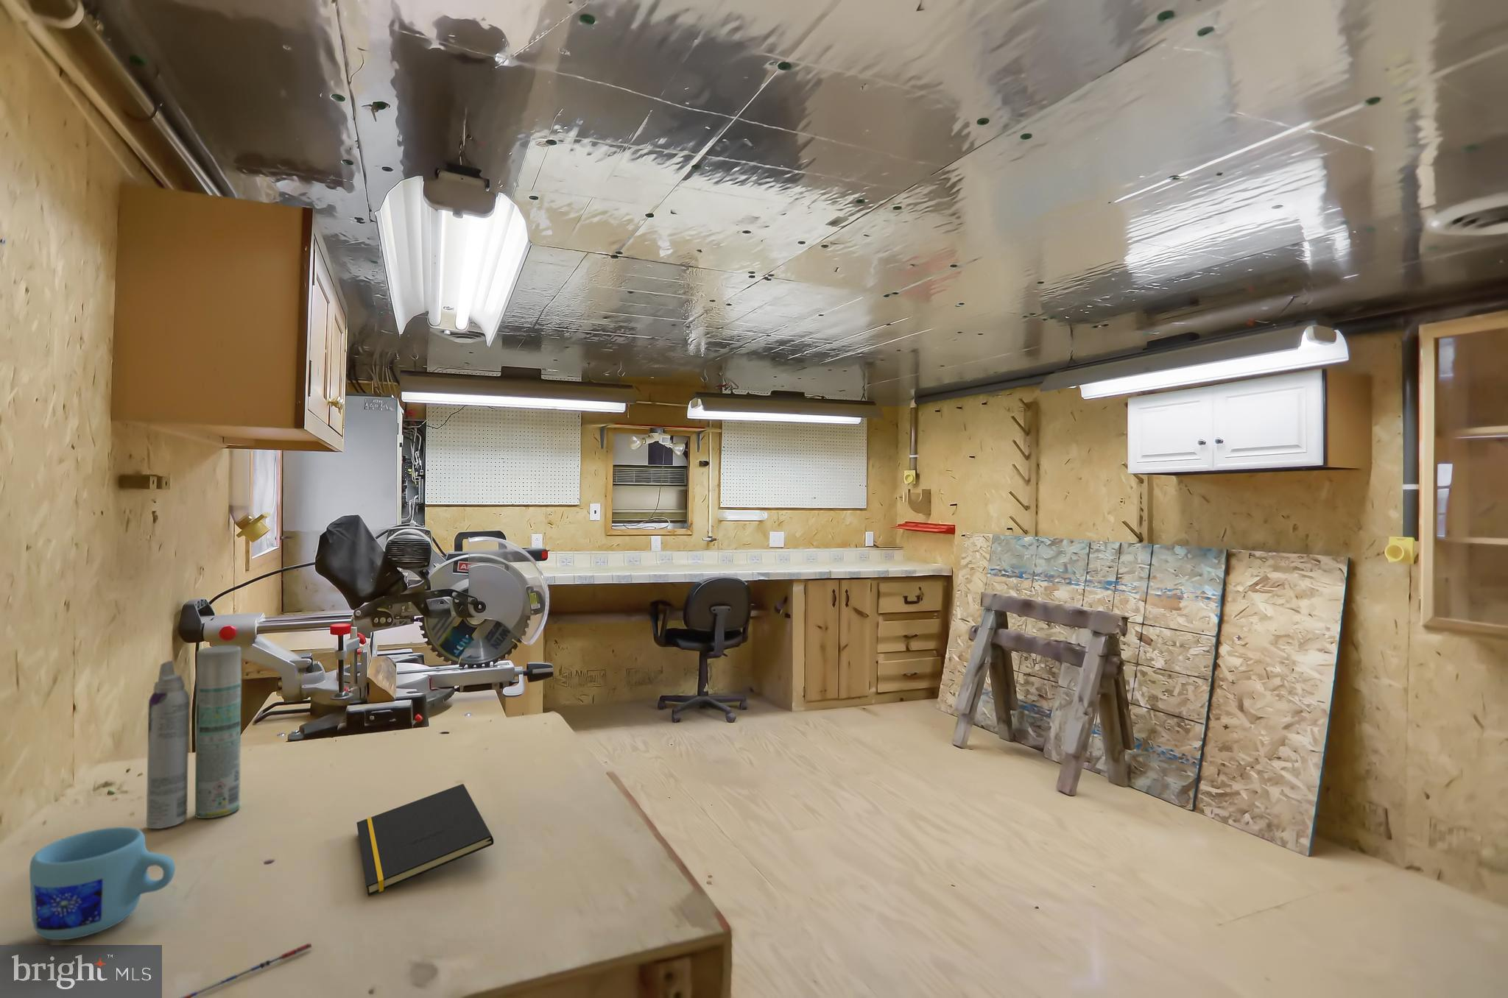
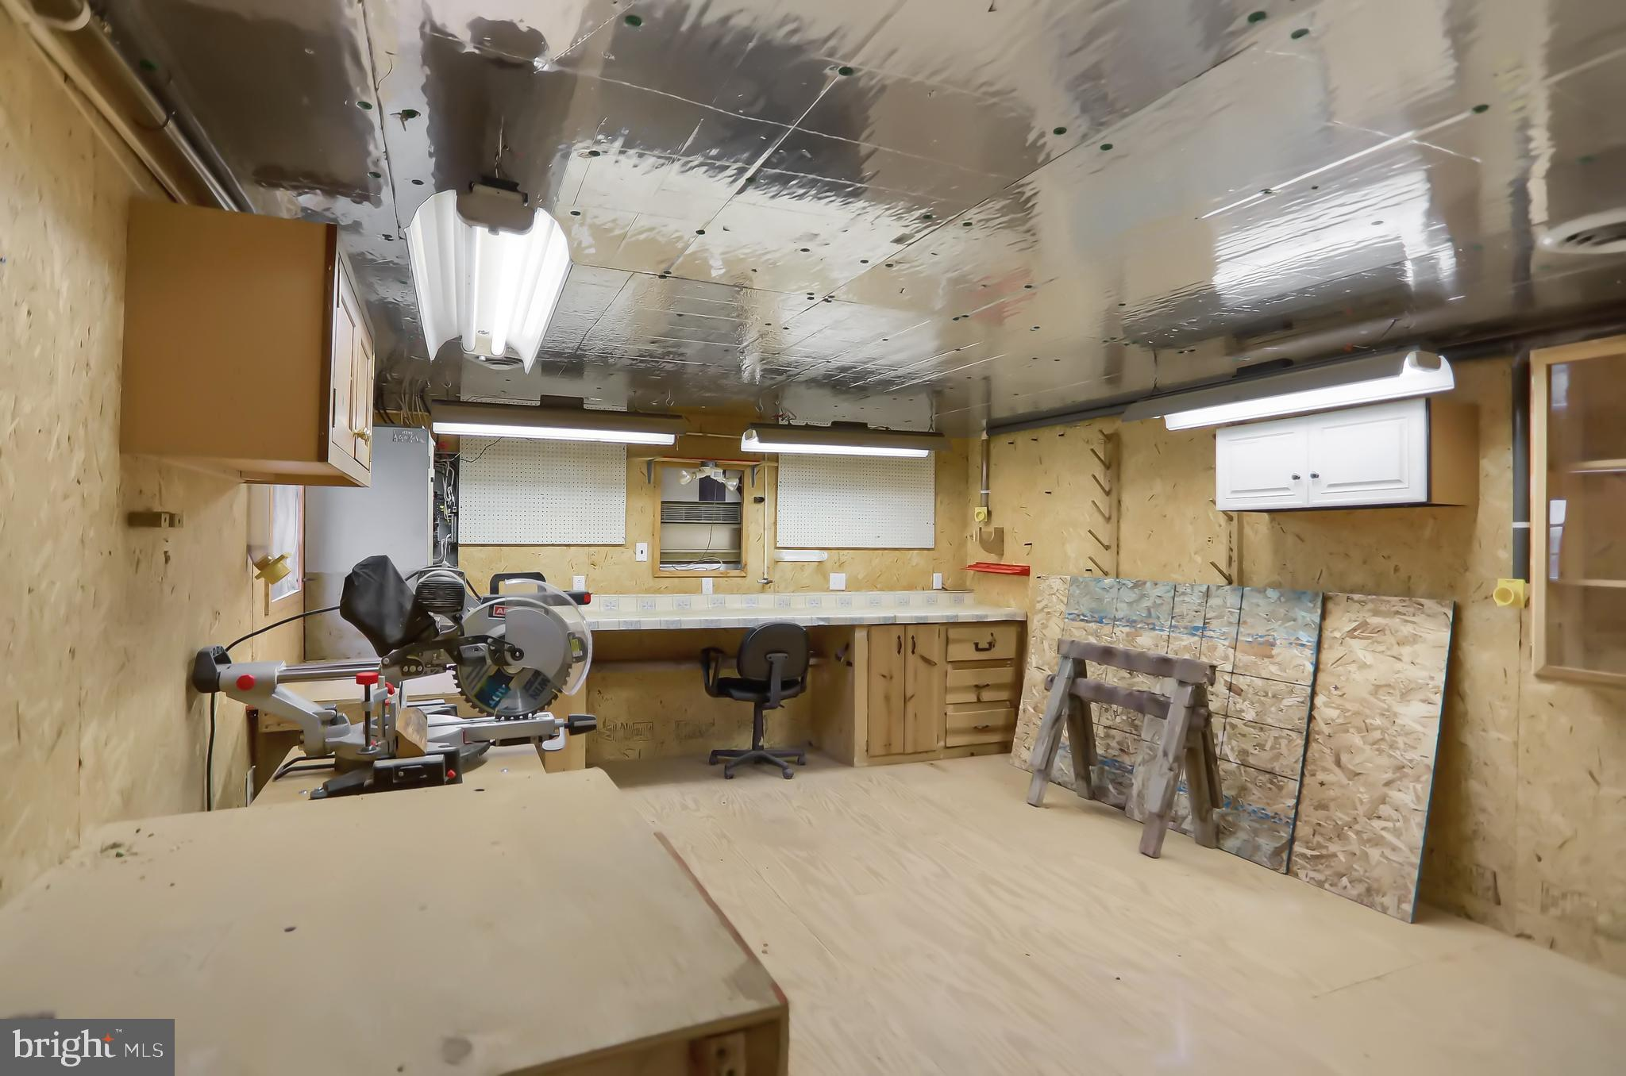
- notepad [355,783,494,897]
- aerosol can [146,645,243,830]
- mug [29,826,176,940]
- pen [179,942,312,998]
